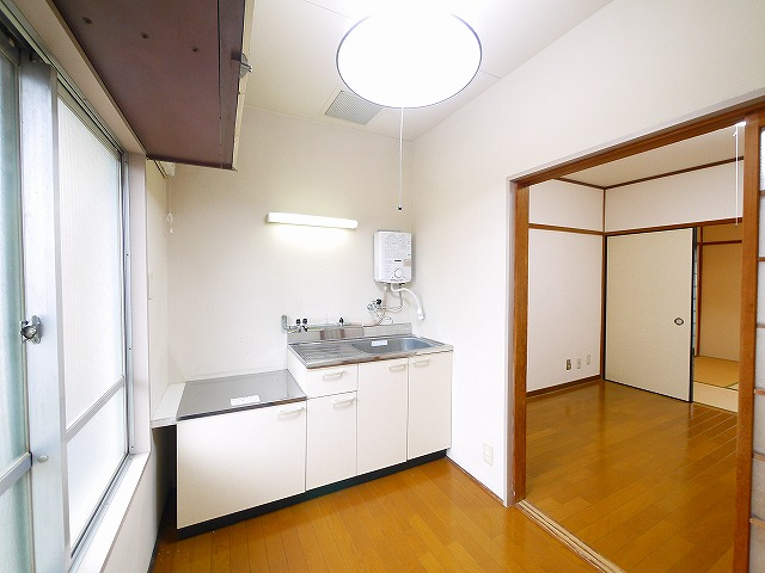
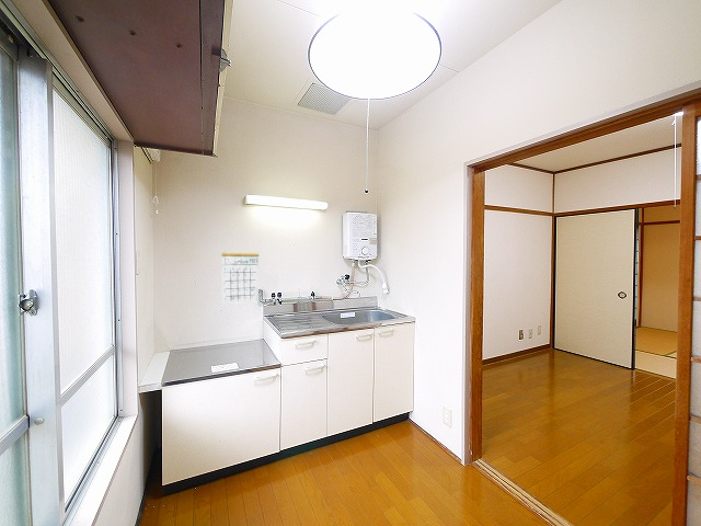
+ calendar [221,247,260,305]
